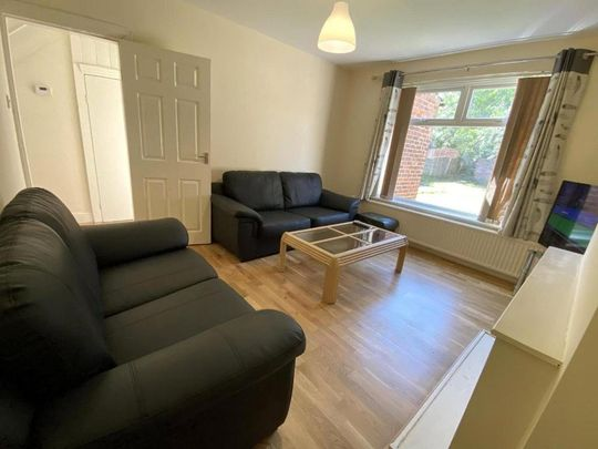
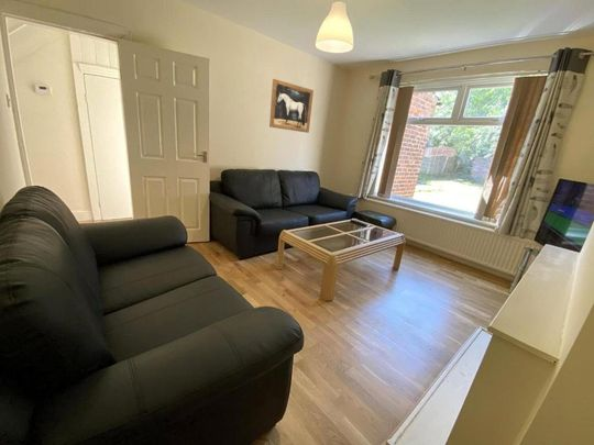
+ wall art [268,78,315,134]
